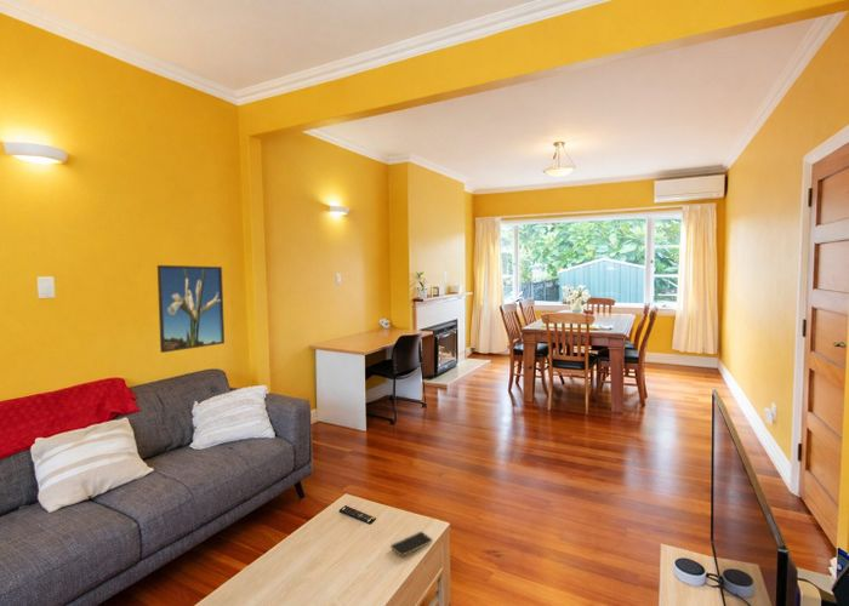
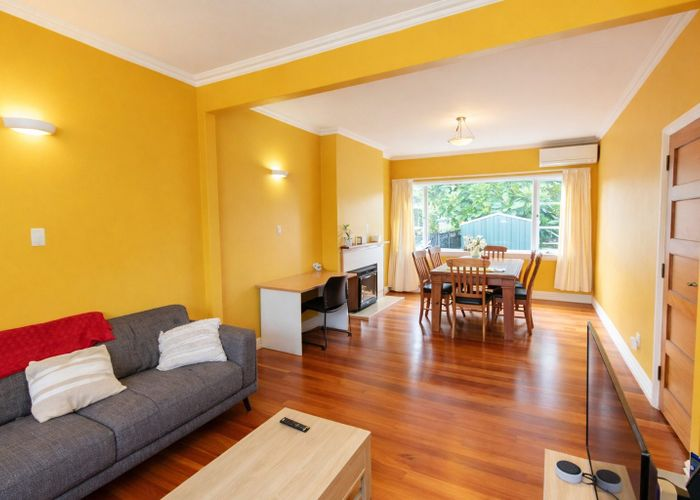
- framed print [156,264,226,354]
- smartphone [389,531,434,558]
